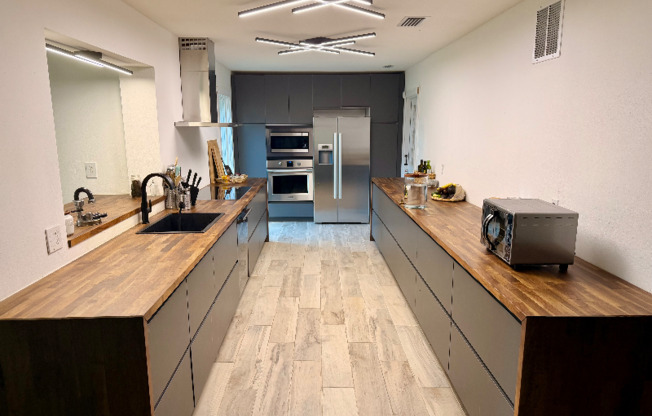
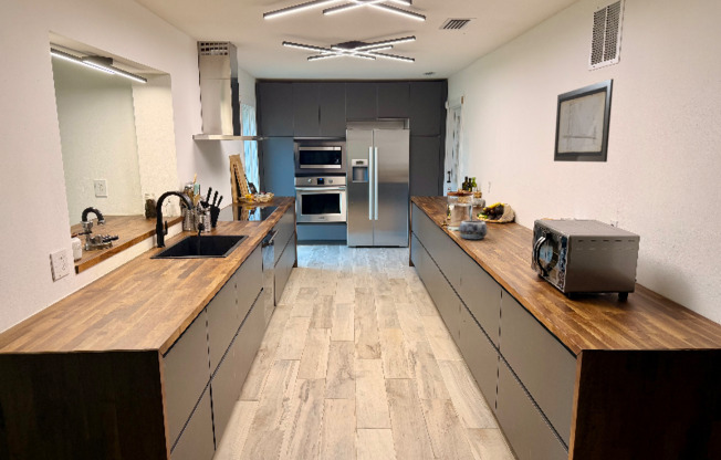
+ wall art [553,77,615,164]
+ decorative bowl [458,219,489,241]
